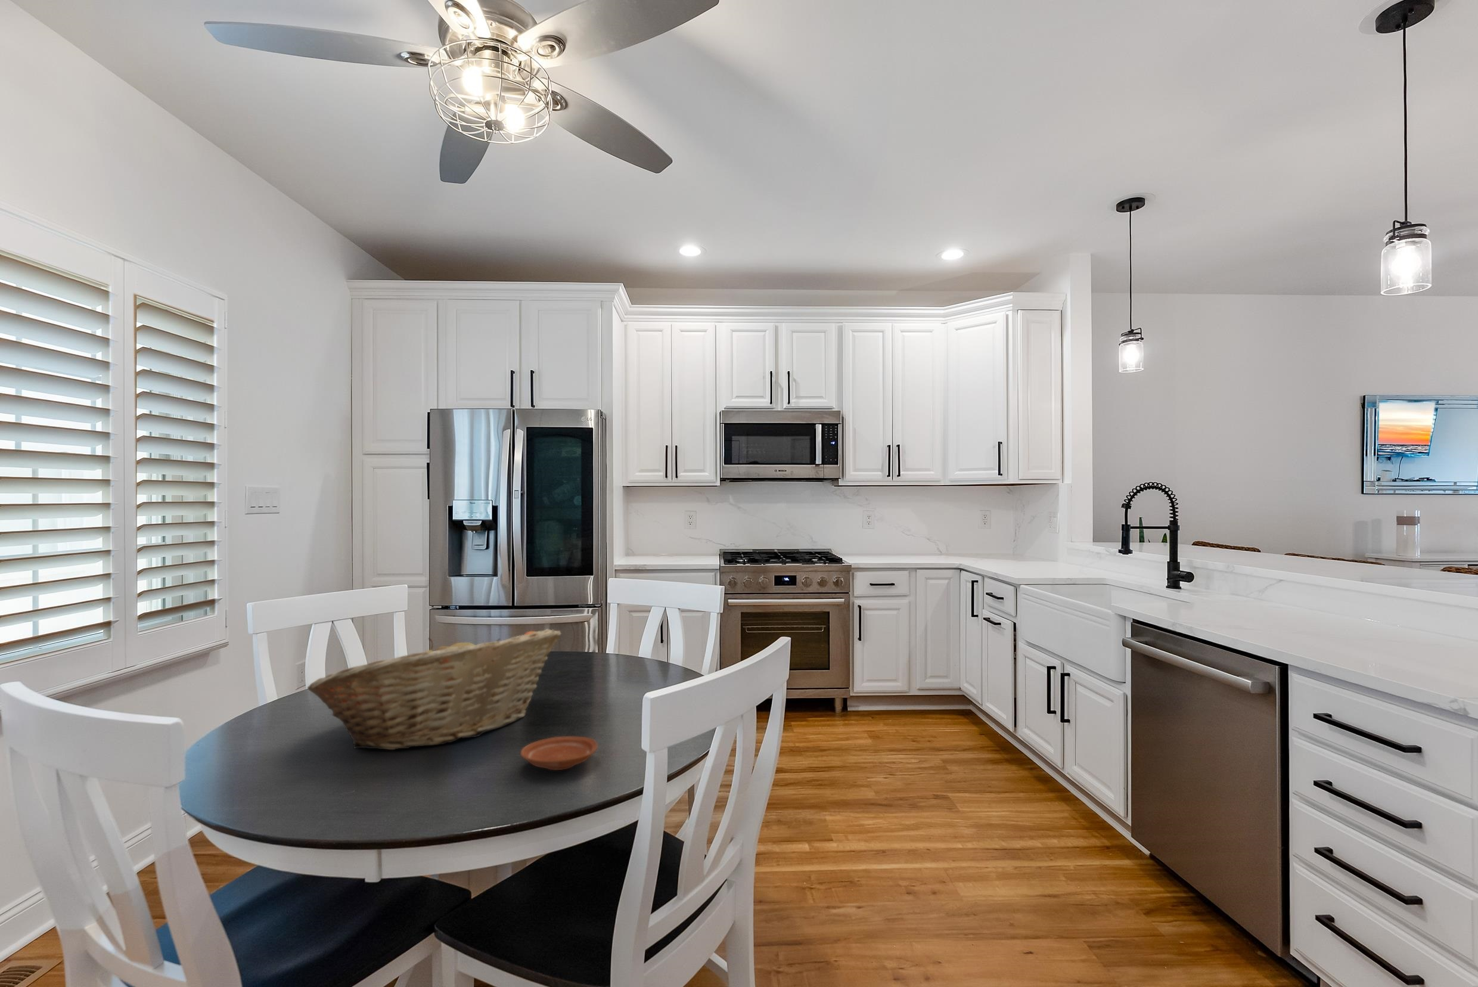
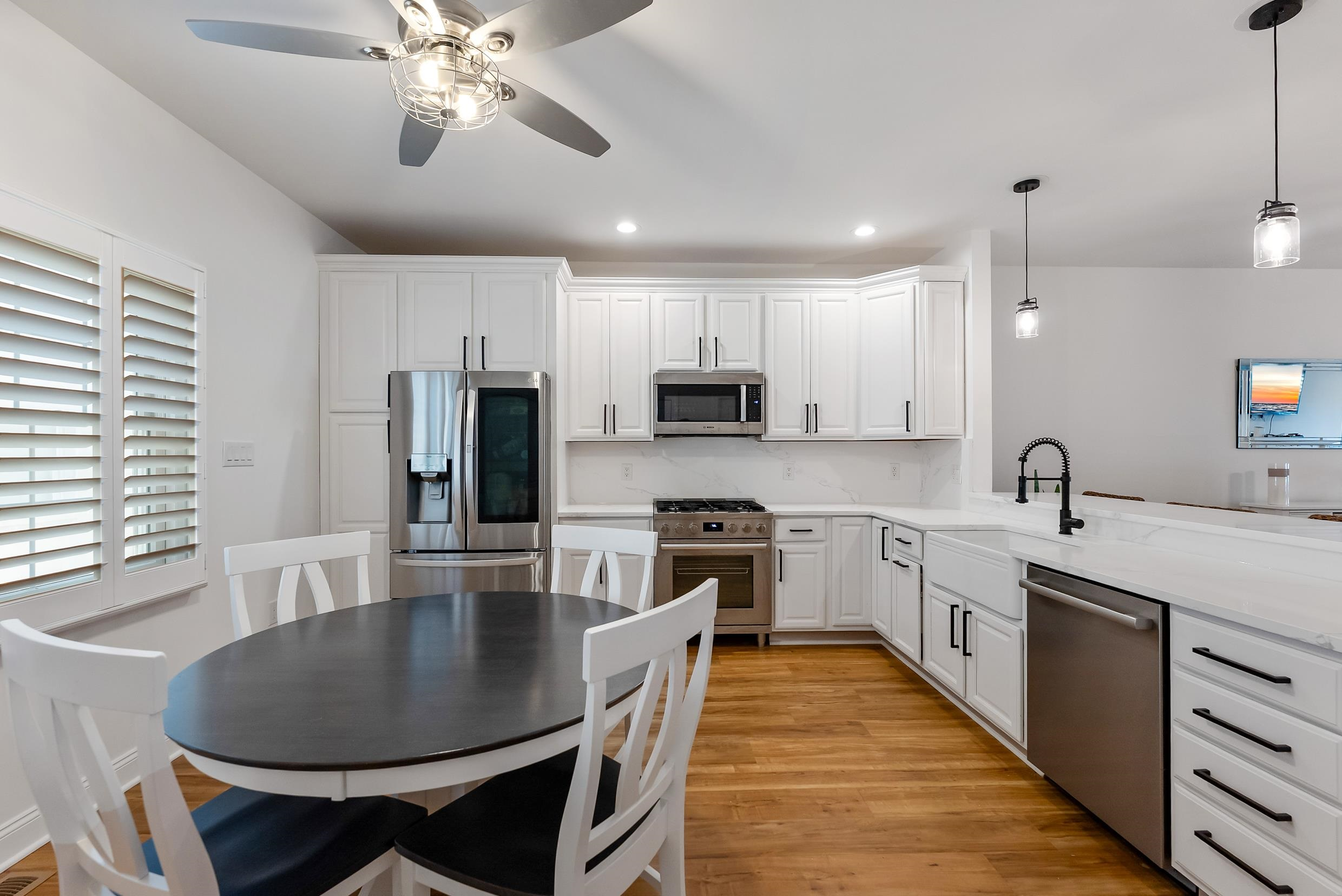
- fruit basket [306,628,562,750]
- plate [520,736,598,771]
